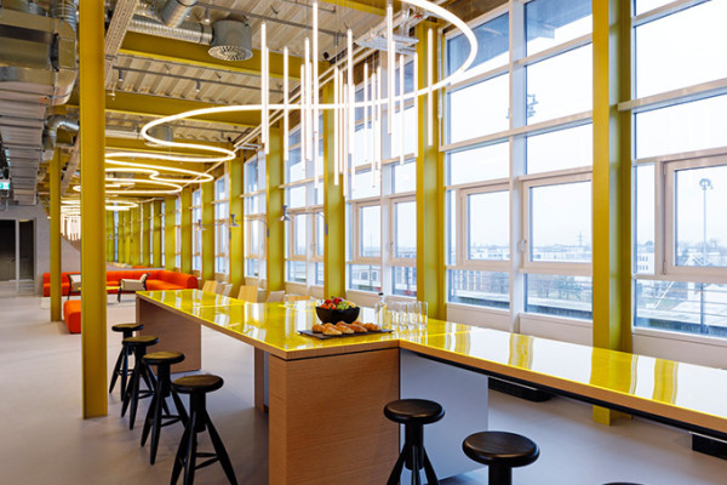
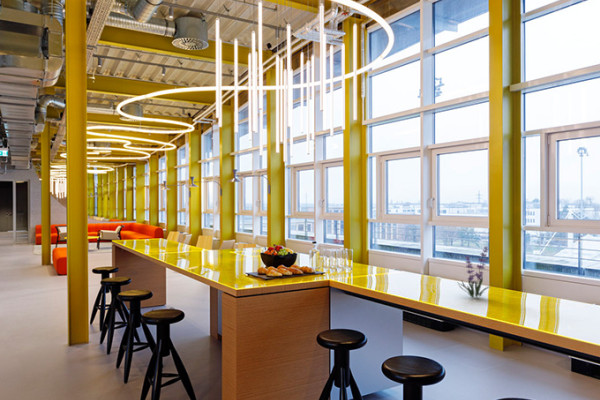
+ plant [456,246,492,299]
